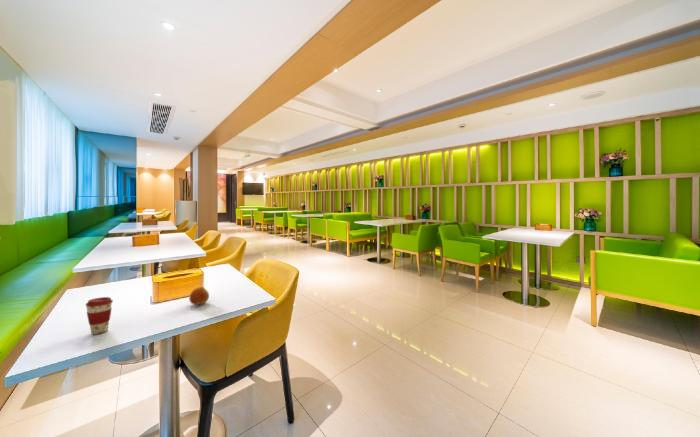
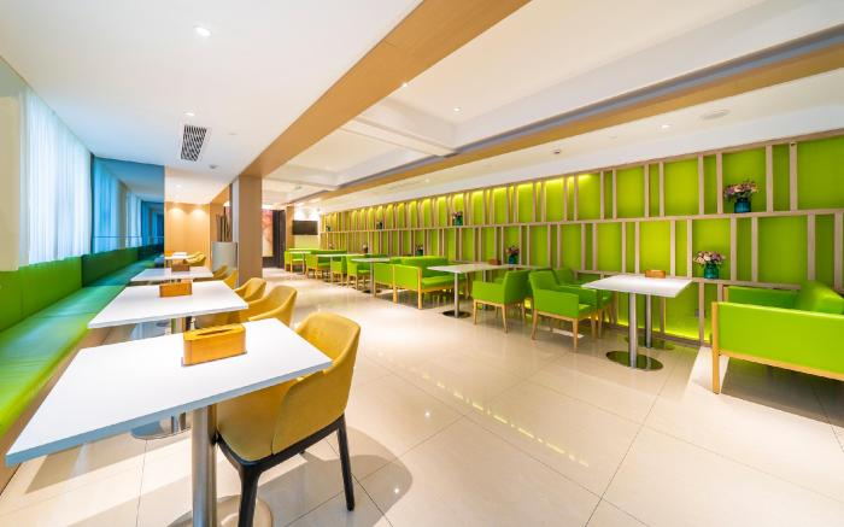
- fruit [188,286,210,306]
- coffee cup [85,296,114,335]
